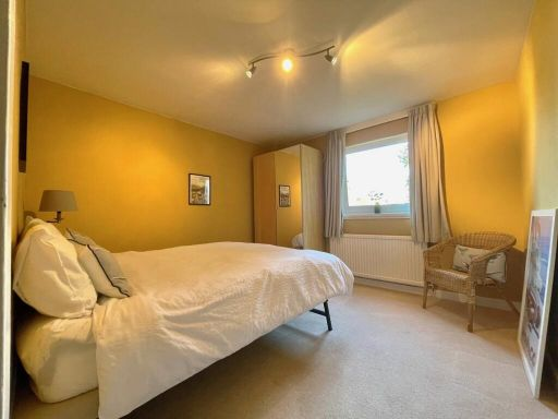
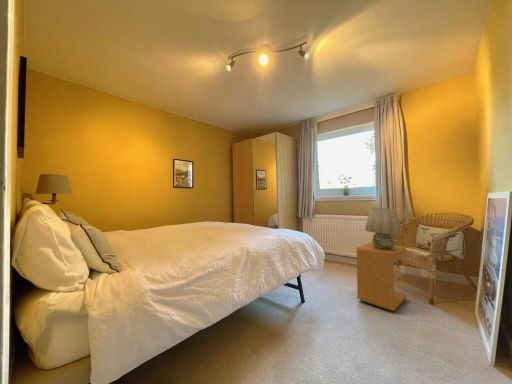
+ side table [355,241,408,312]
+ table lamp [364,208,403,249]
